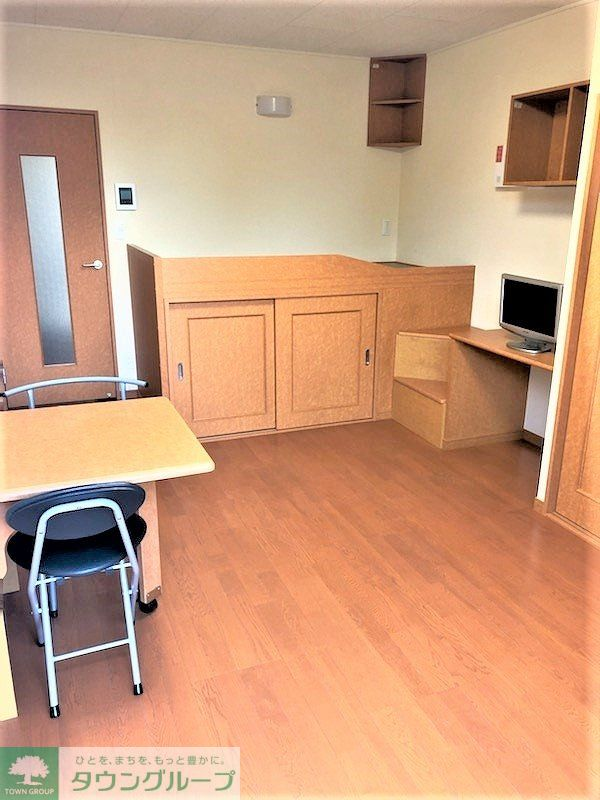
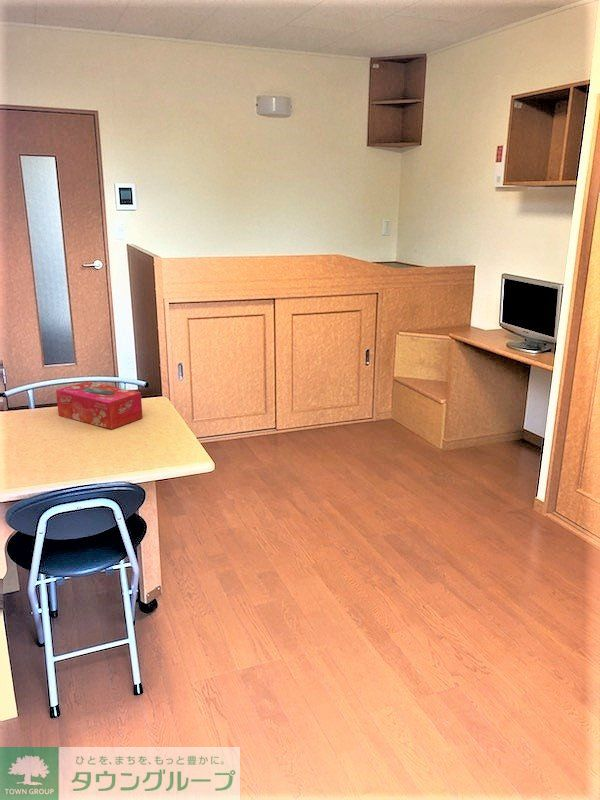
+ tissue box [55,380,144,430]
